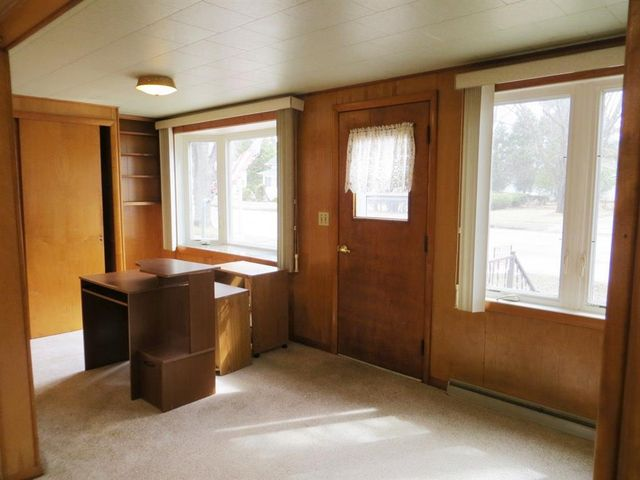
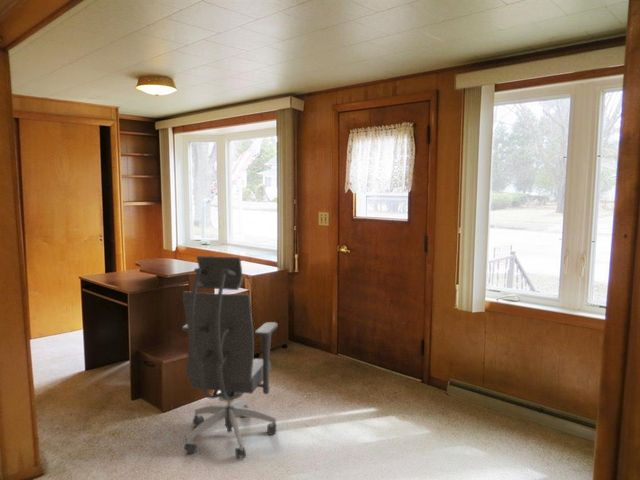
+ office chair [181,255,279,461]
